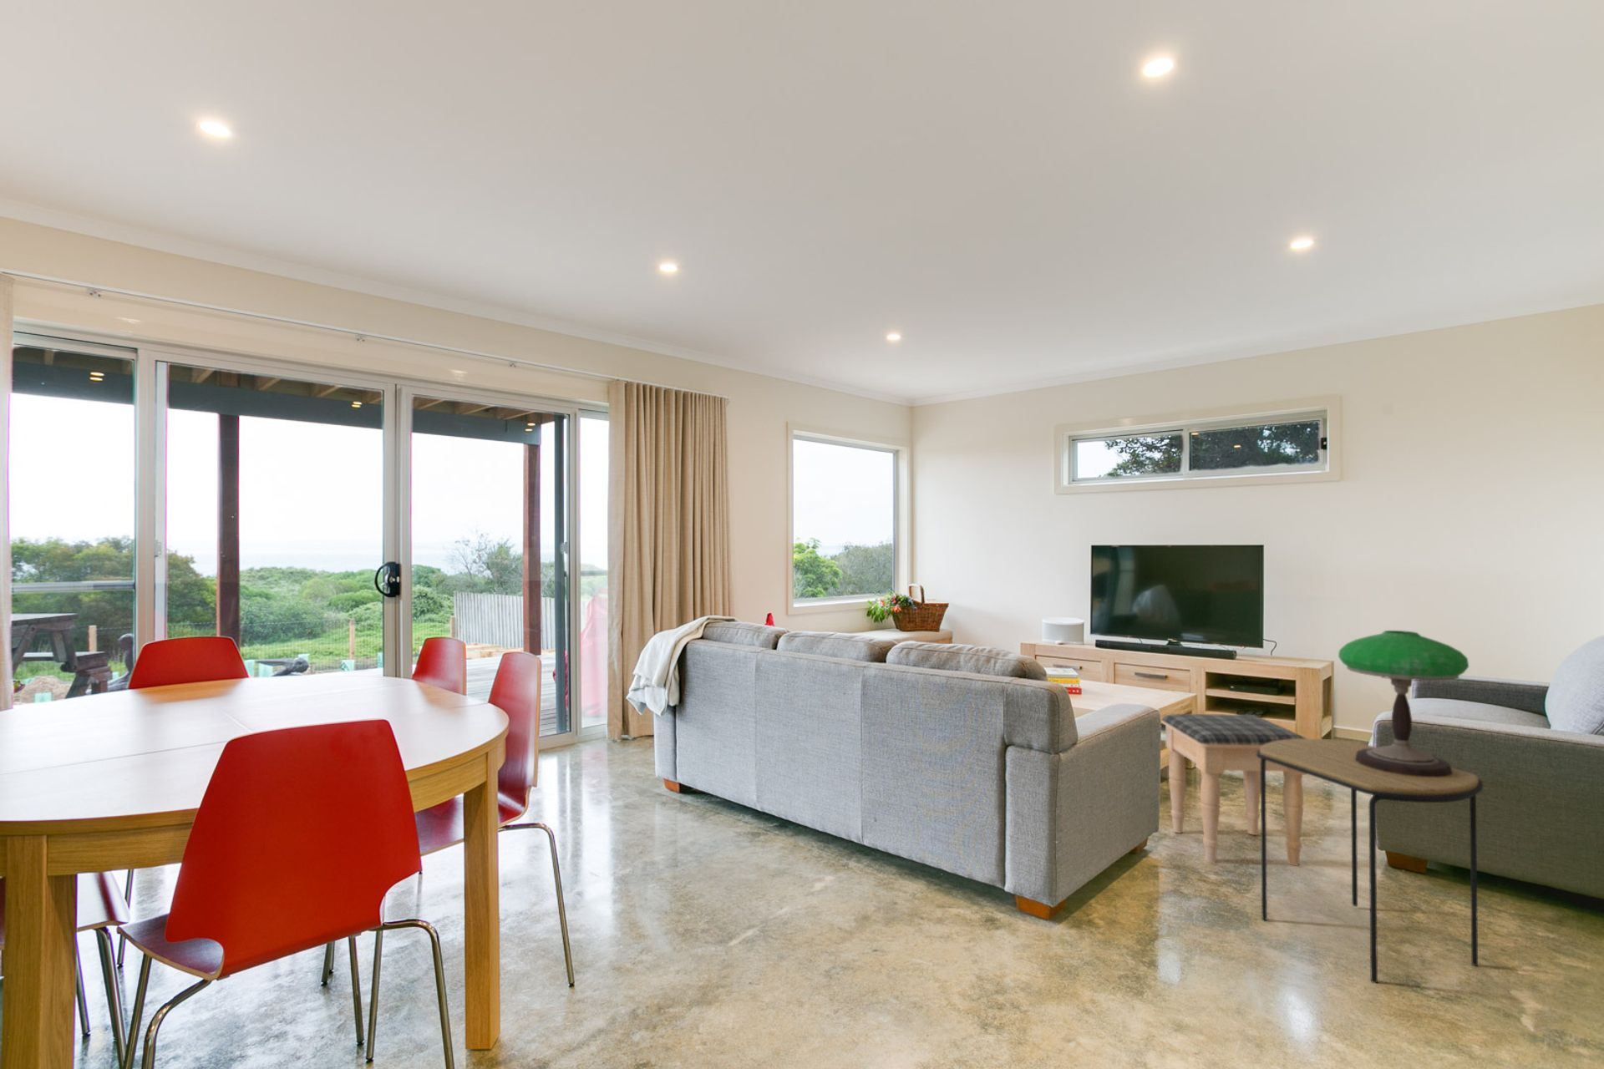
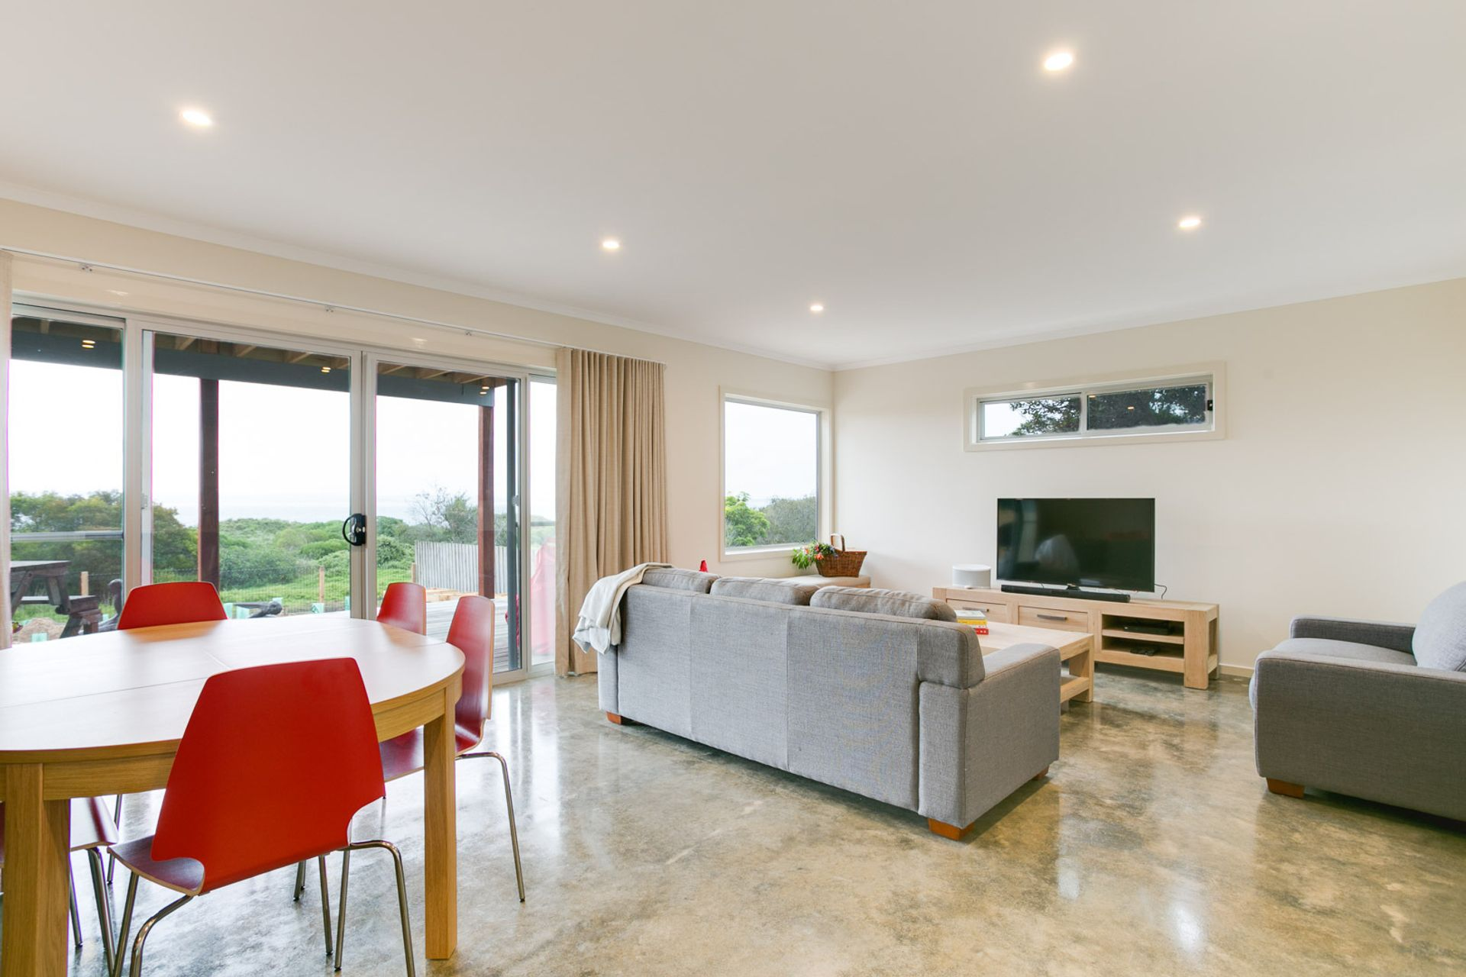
- side table [1257,739,1483,984]
- table lamp [1338,630,1469,778]
- footstool [1160,713,1308,866]
